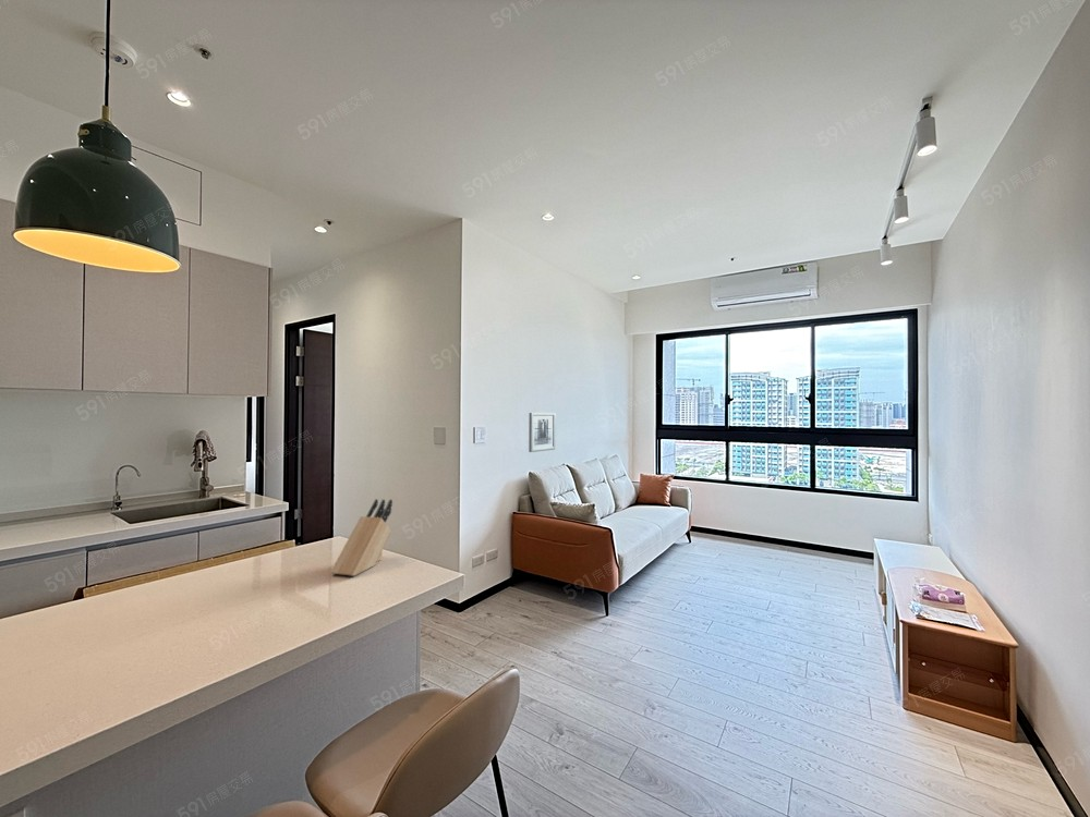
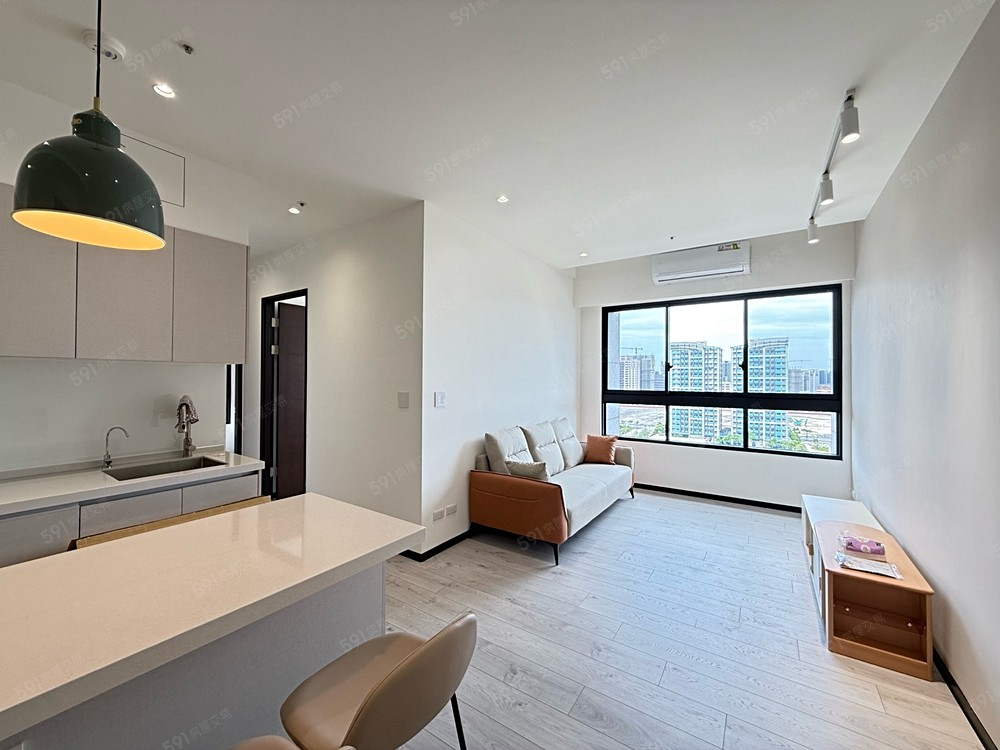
- wall art [528,412,556,453]
- knife block [329,498,393,577]
